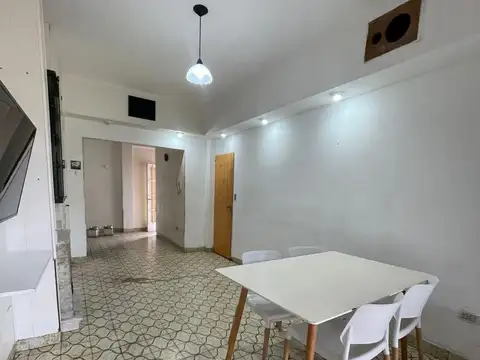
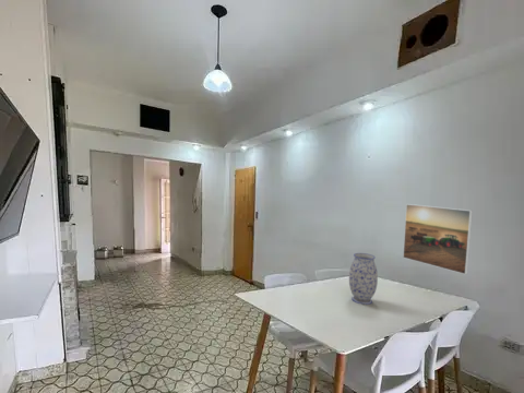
+ vase [348,252,379,306]
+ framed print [402,203,474,275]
